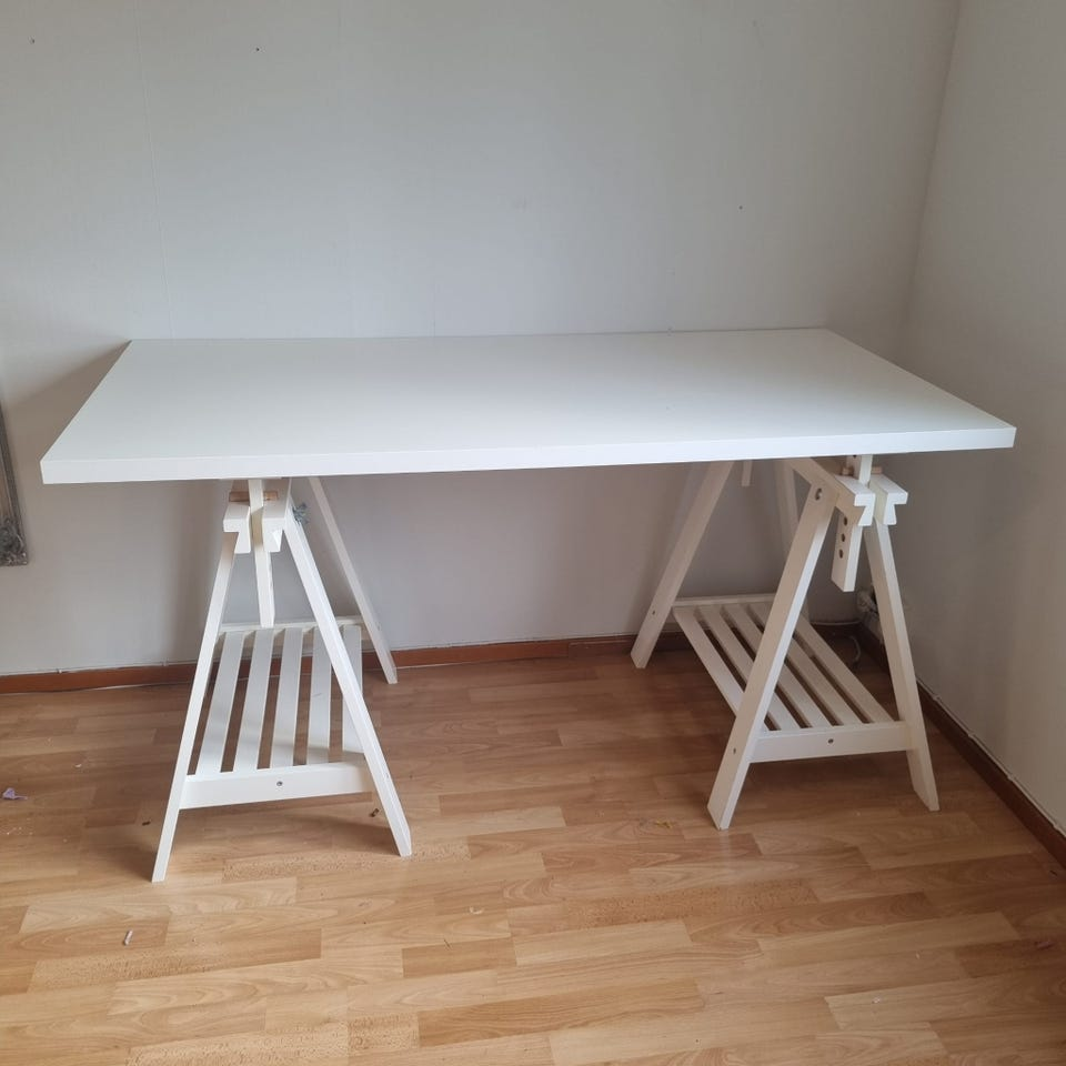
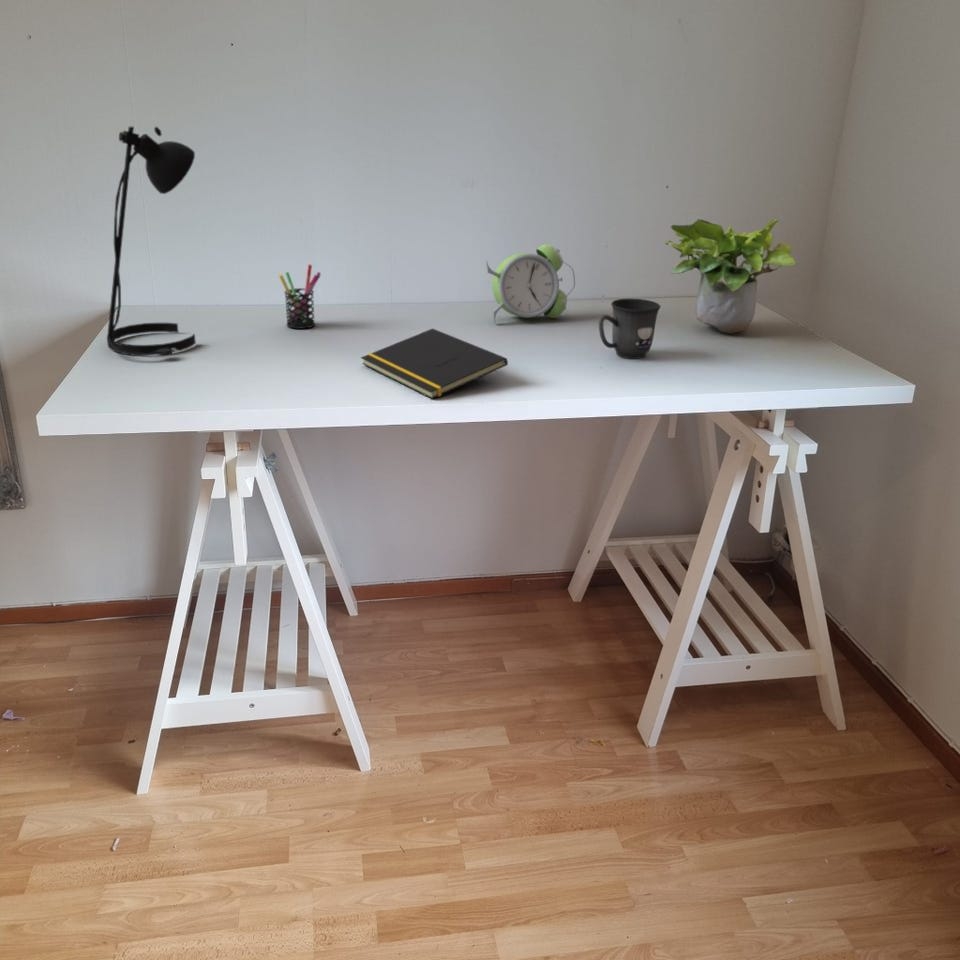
+ pen holder [278,264,322,330]
+ mug [598,298,661,359]
+ desk lamp [106,126,197,357]
+ notepad [360,328,509,400]
+ potted plant [664,218,796,335]
+ alarm clock [485,243,576,325]
